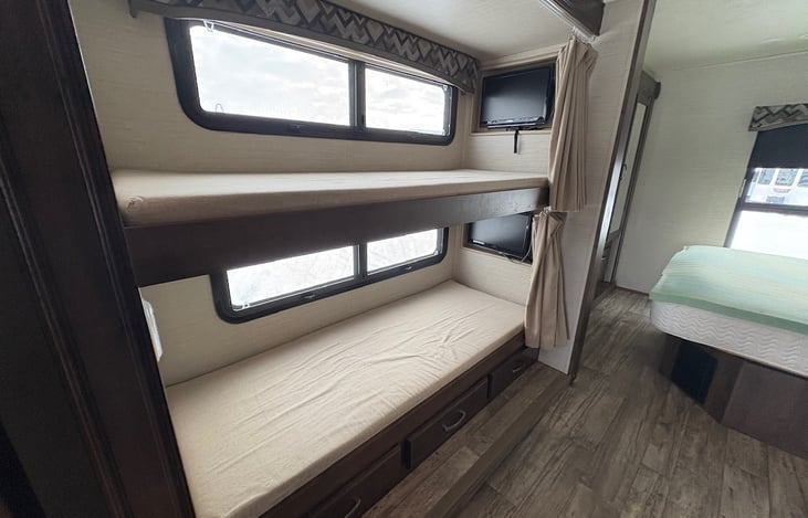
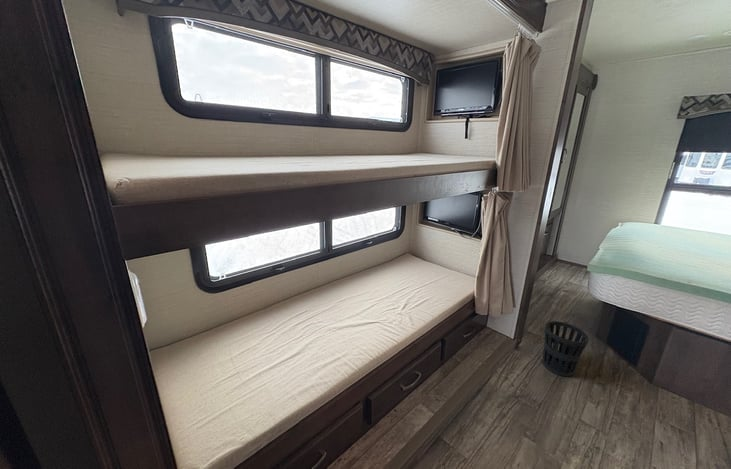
+ wastebasket [541,320,590,378]
